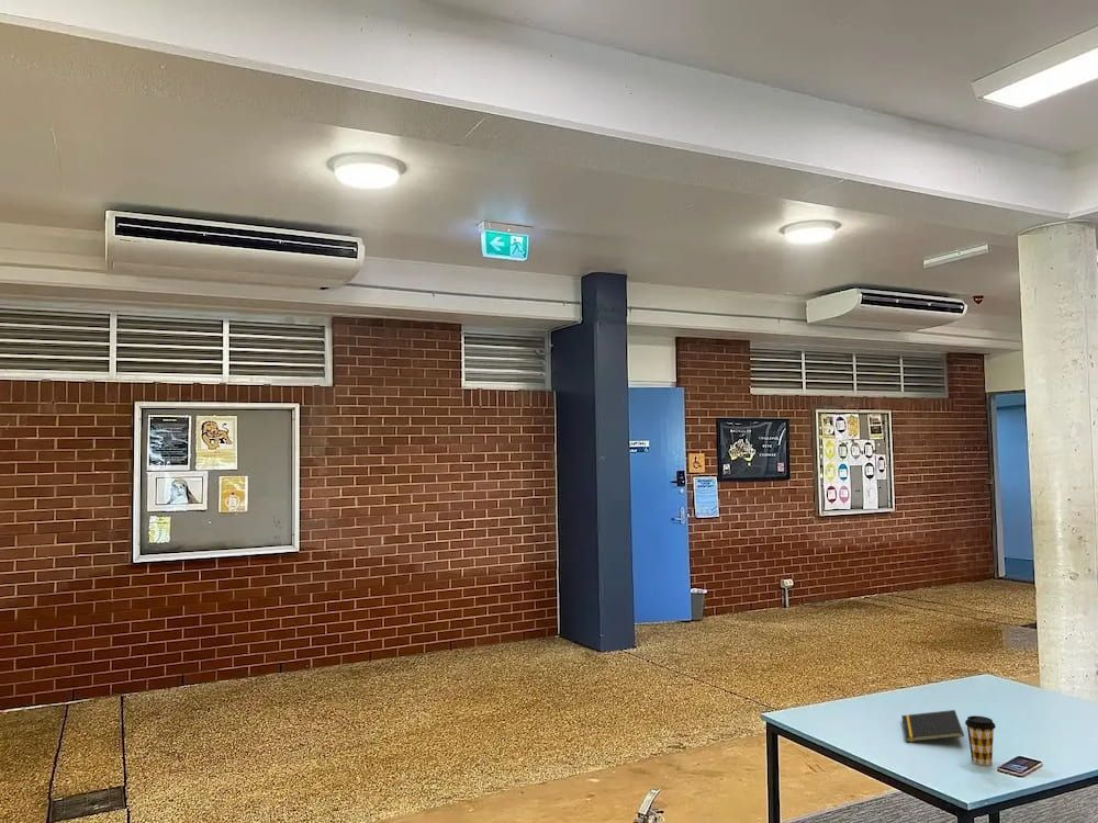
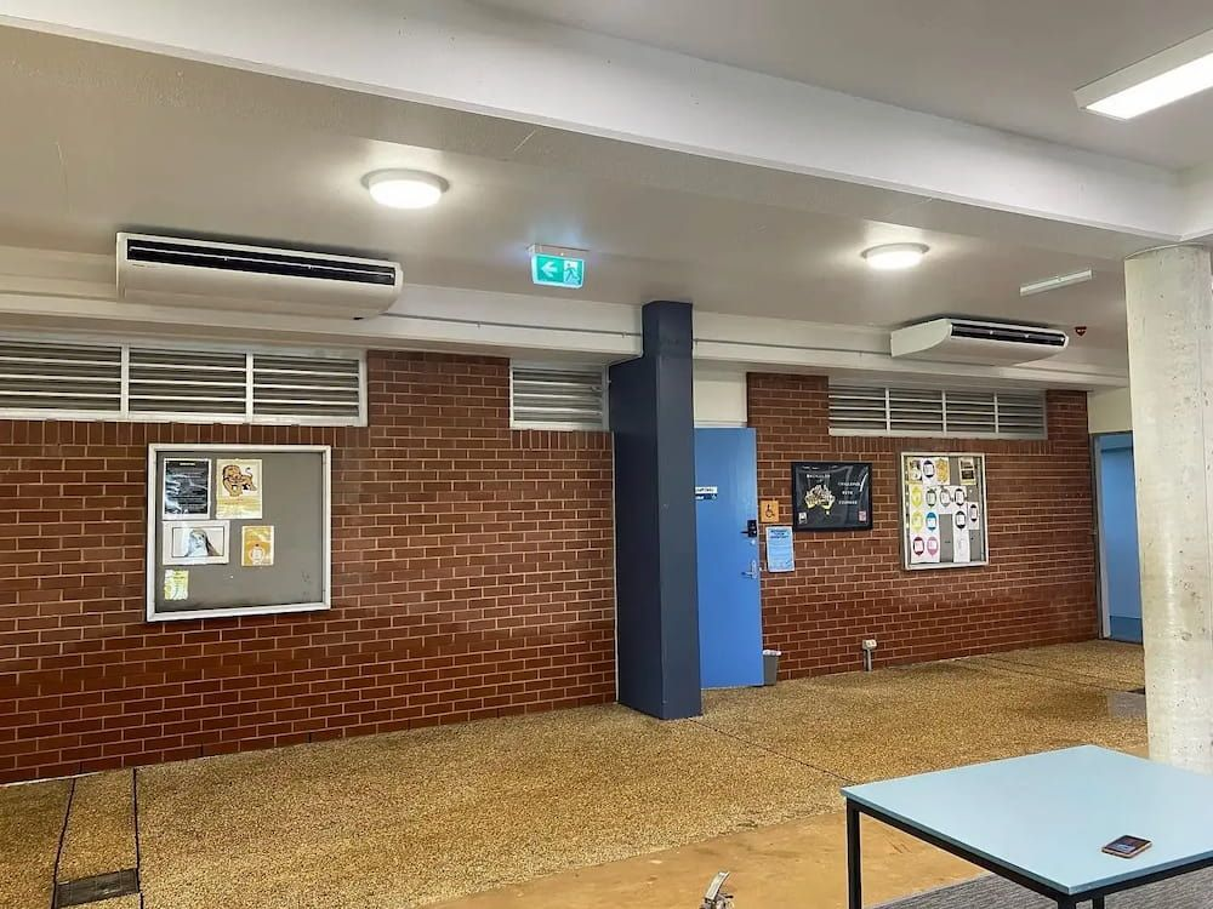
- coffee cup [964,714,997,767]
- notepad [900,709,965,743]
